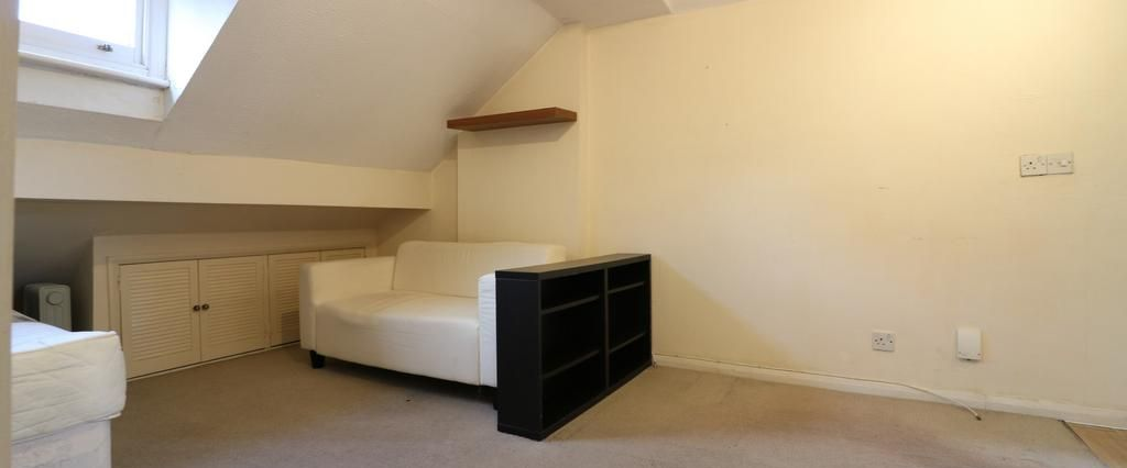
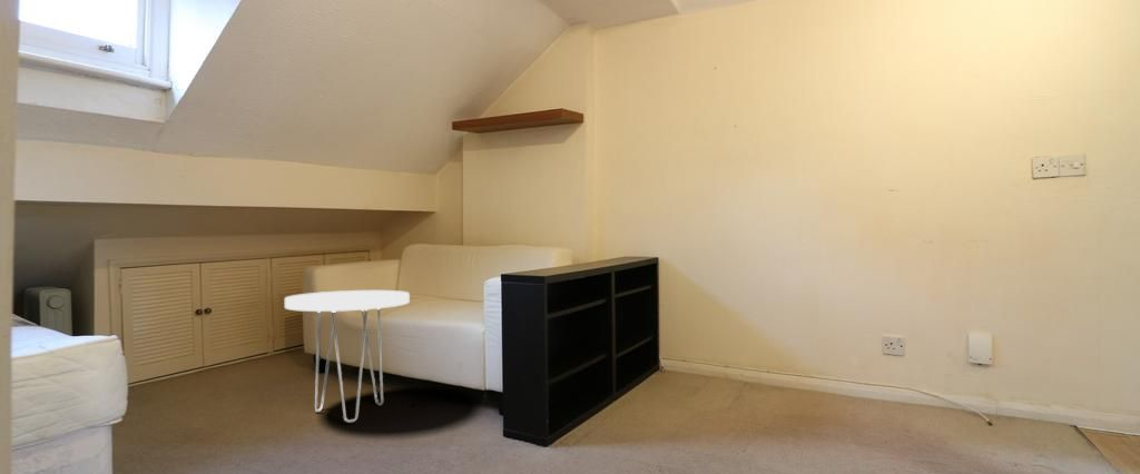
+ side table [284,289,411,424]
